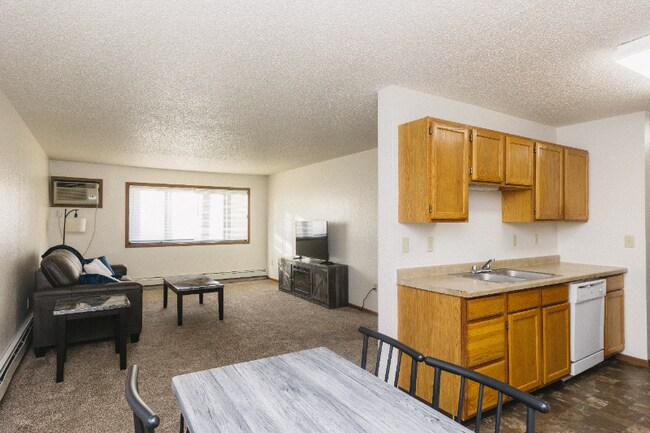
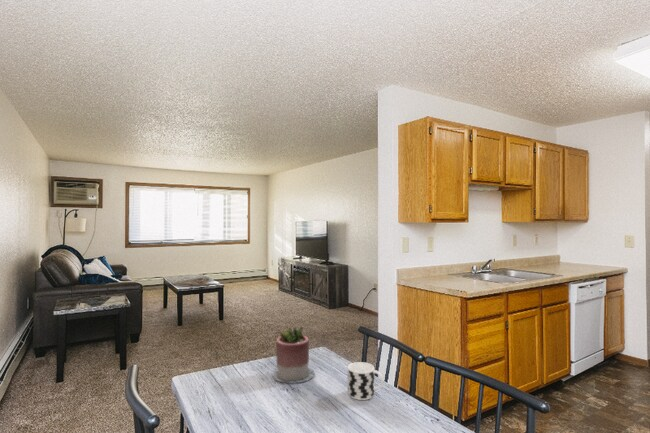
+ cup [347,361,384,401]
+ succulent planter [272,325,315,384]
